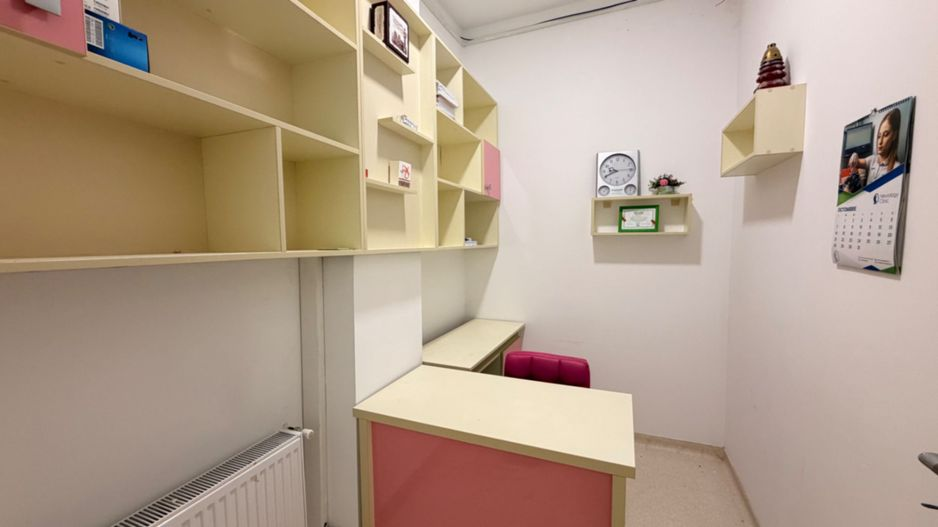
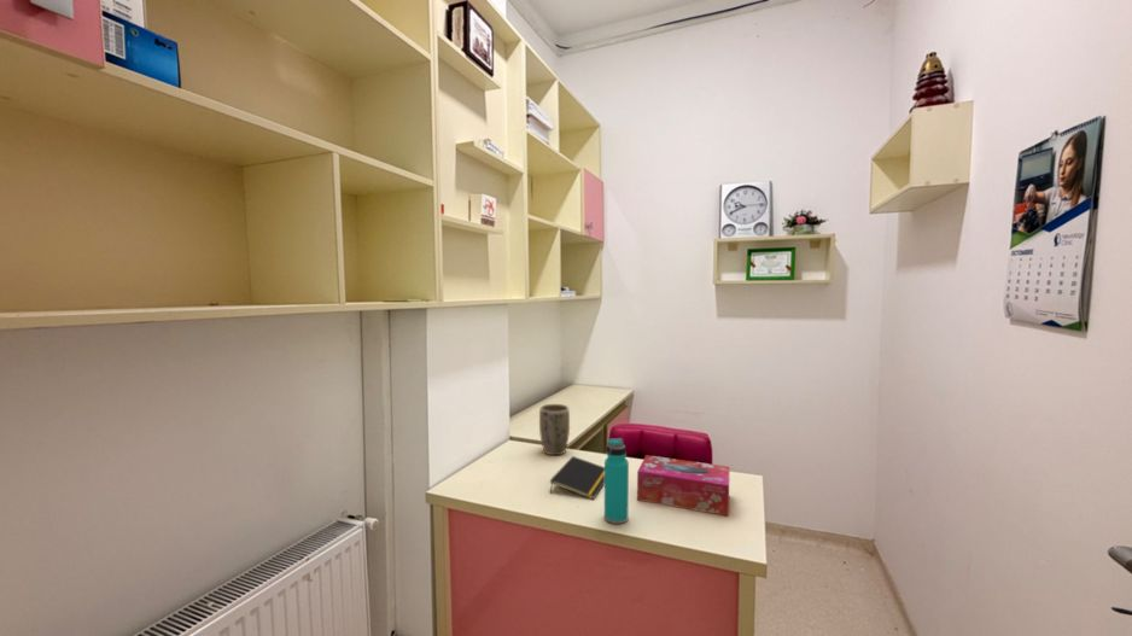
+ notepad [549,455,605,501]
+ tissue box [636,454,731,518]
+ water bottle [603,437,630,525]
+ plant pot [538,403,571,456]
